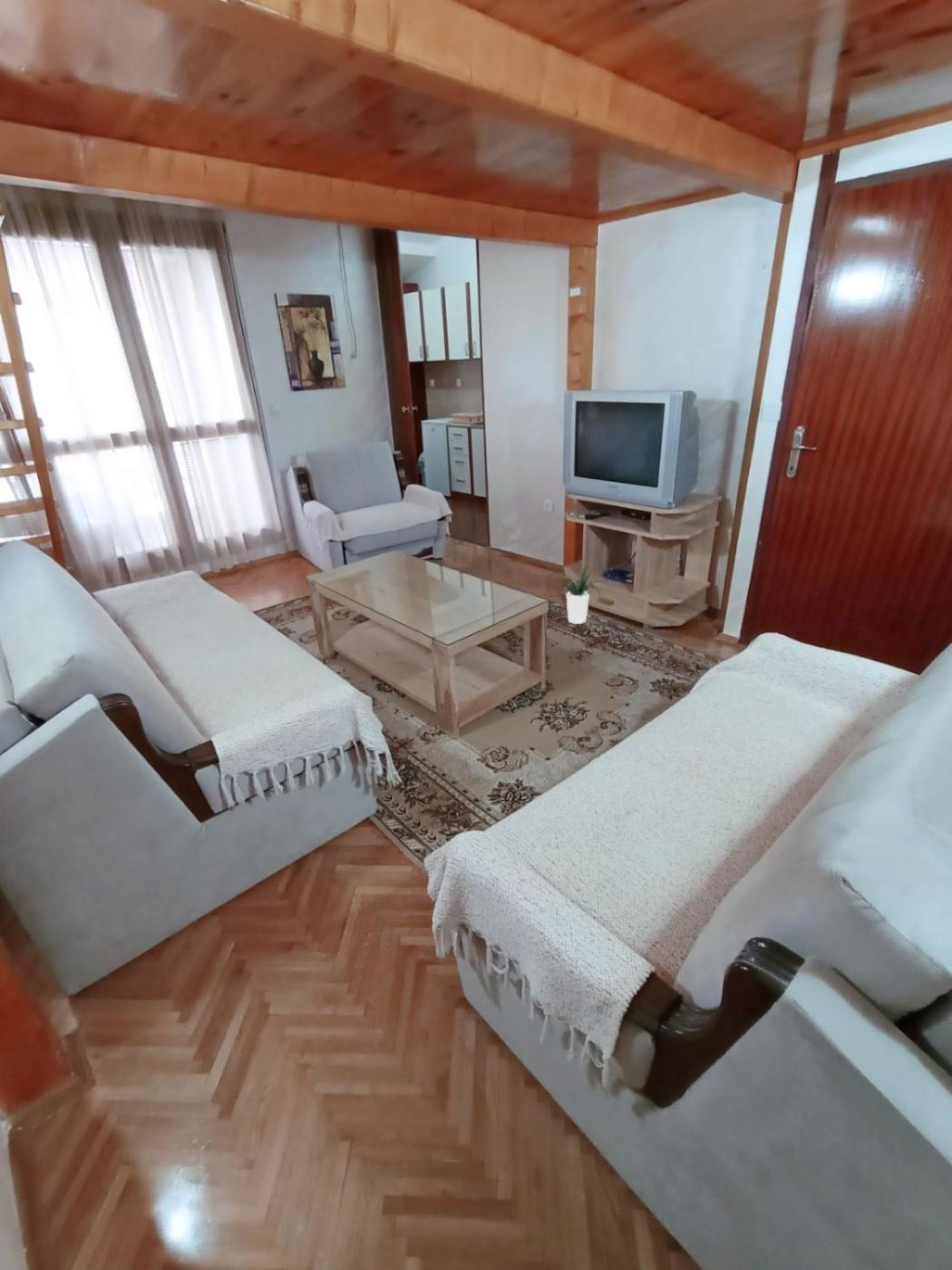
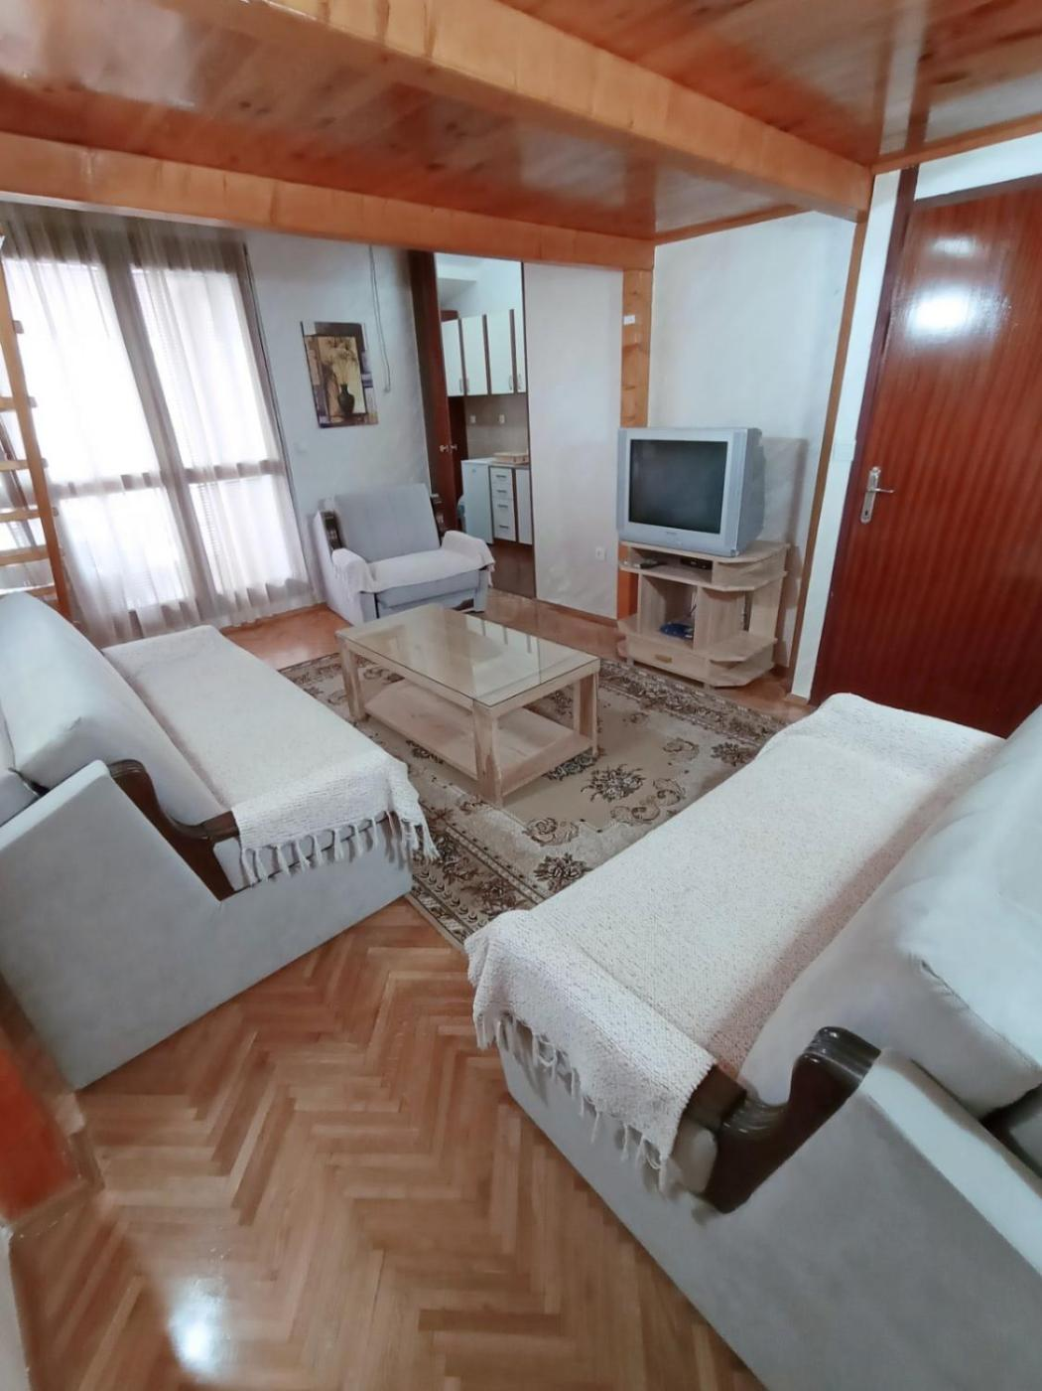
- potted plant [549,565,610,625]
